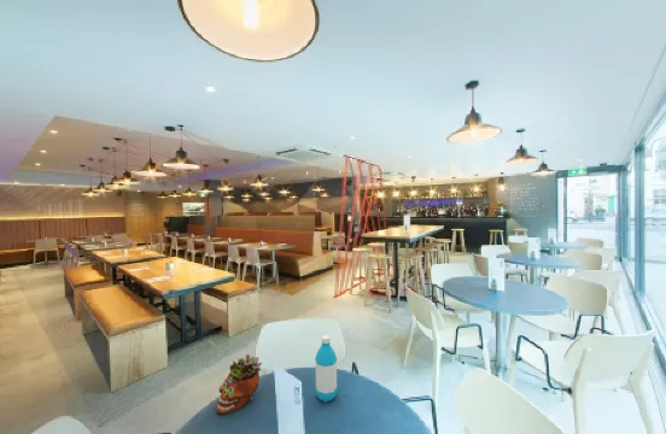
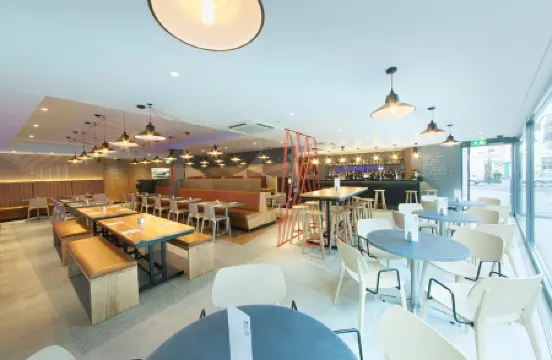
- succulent planter [215,353,263,415]
- water bottle [314,334,338,403]
